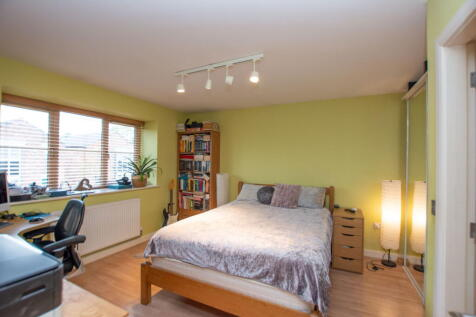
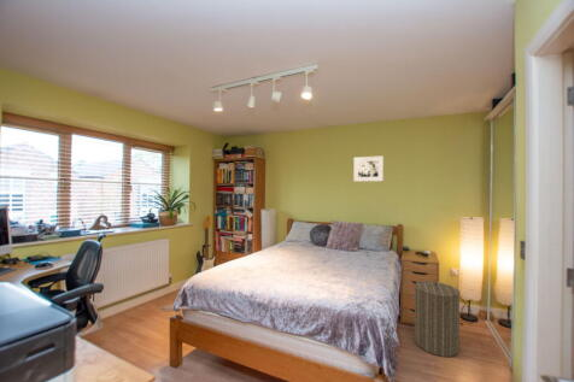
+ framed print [352,155,385,183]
+ laundry hamper [414,277,461,358]
